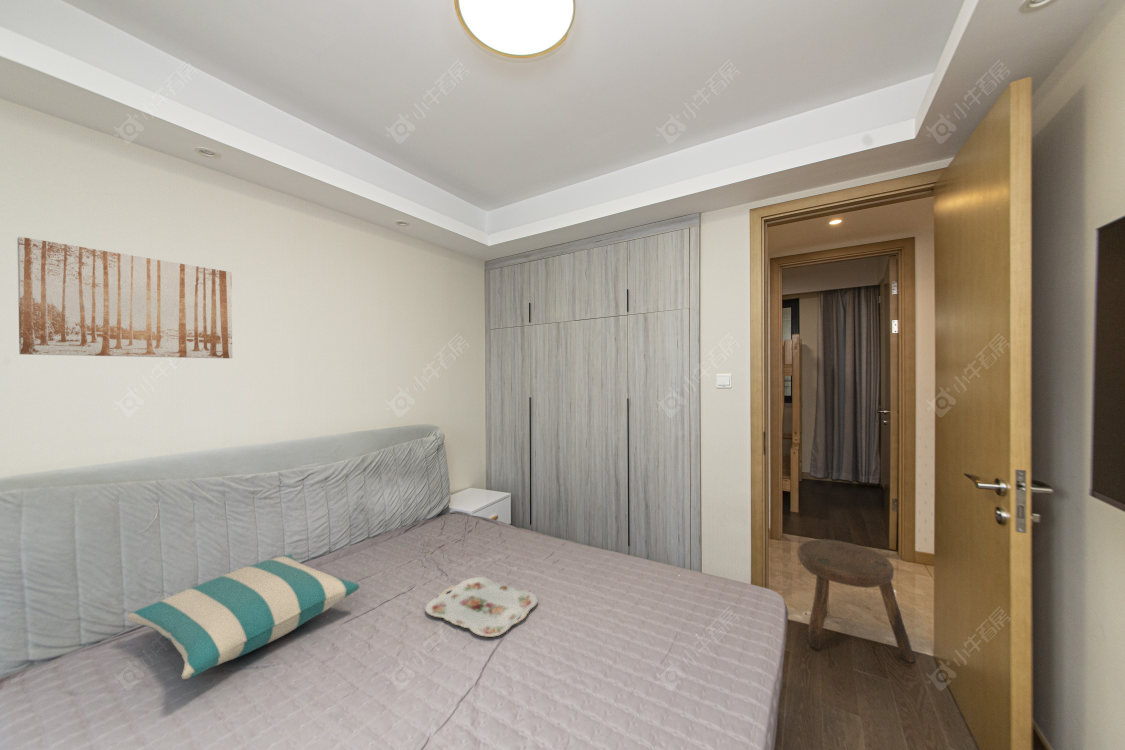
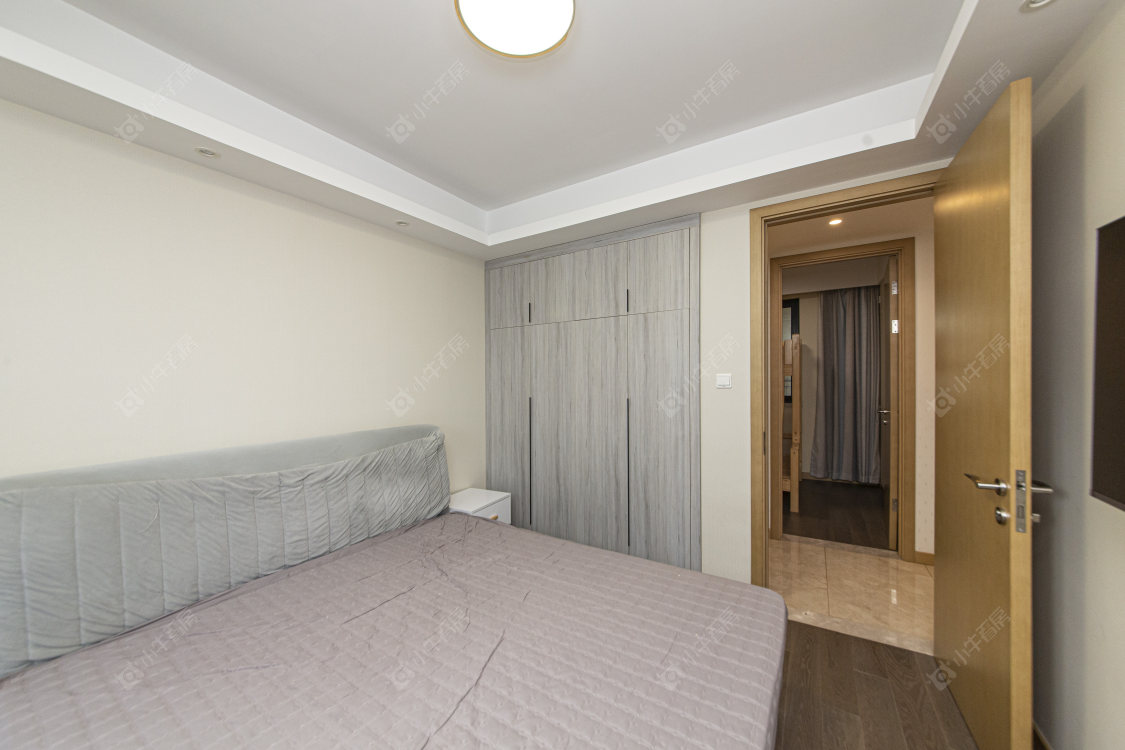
- serving tray [424,576,539,638]
- pillow [126,553,360,680]
- stool [796,538,915,664]
- wall art [16,236,233,359]
